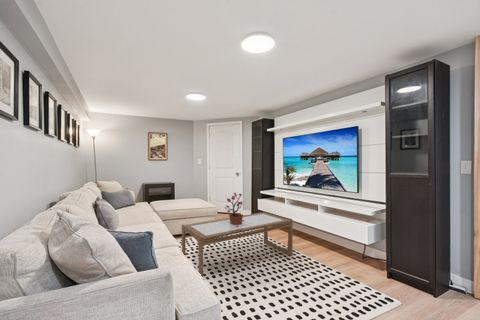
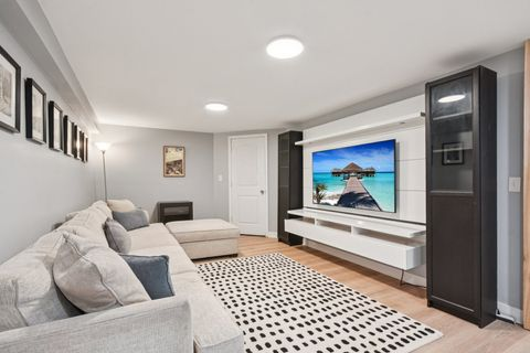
- potted plant [224,192,244,227]
- coffee table [181,211,294,278]
